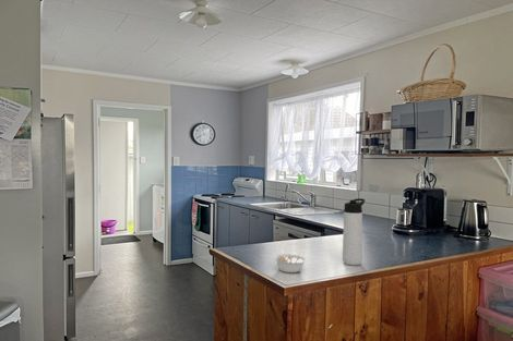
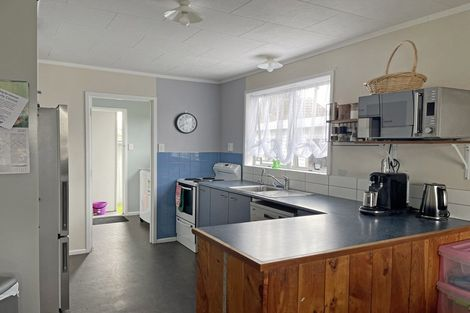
- legume [273,253,308,273]
- thermos bottle [342,197,366,267]
